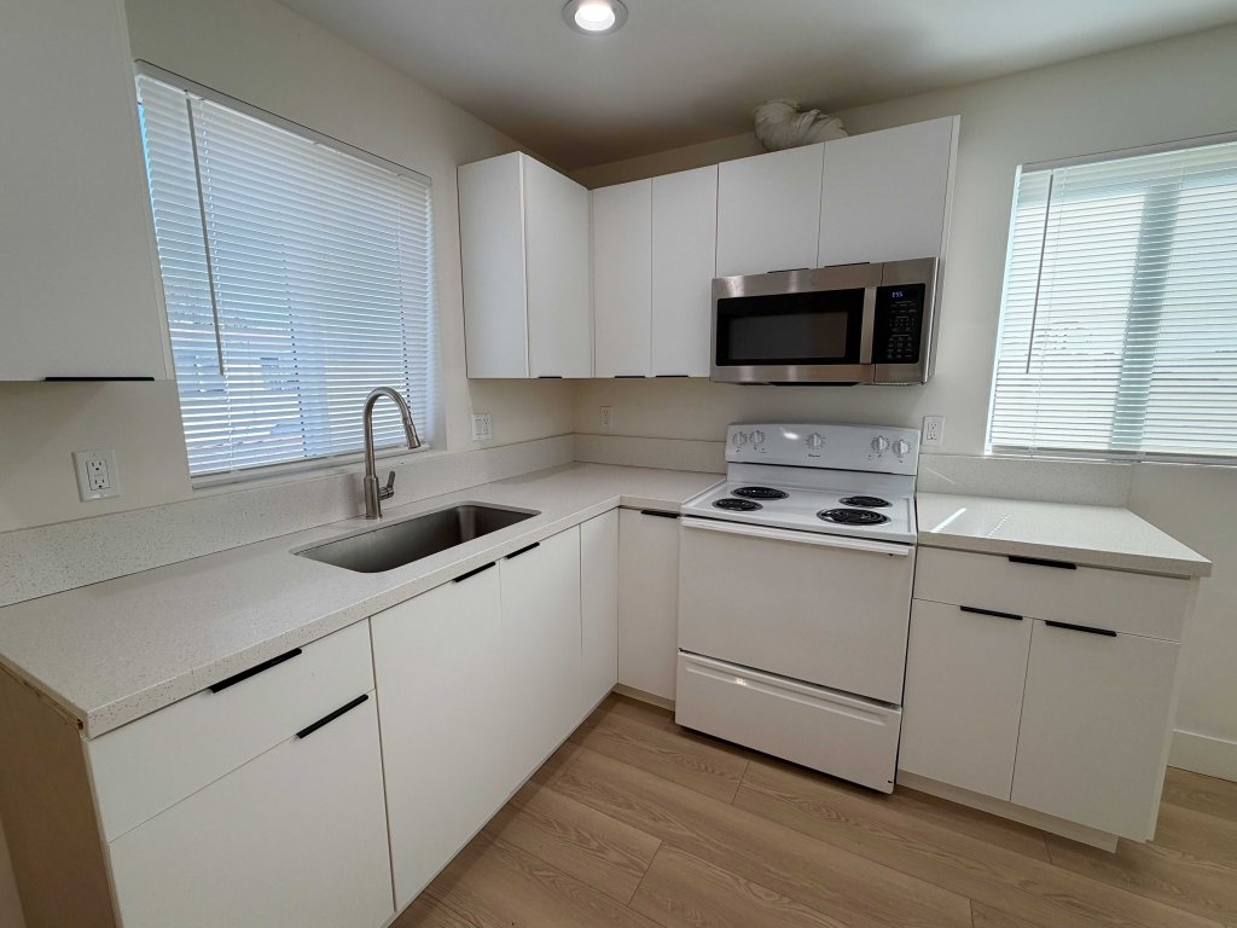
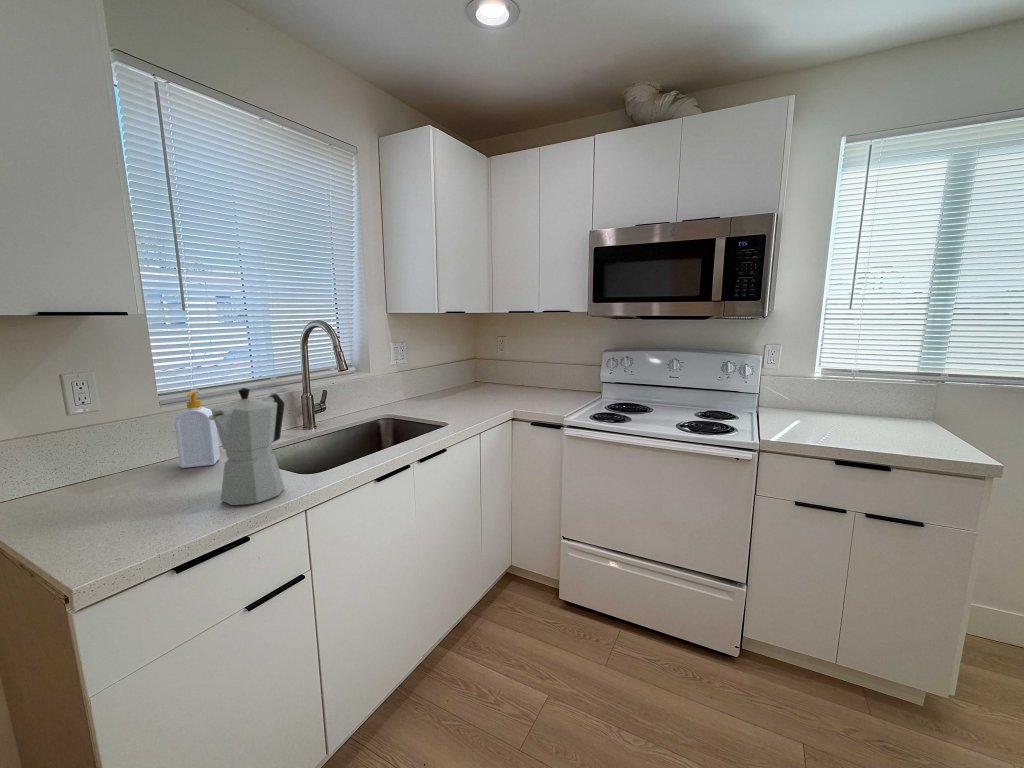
+ moka pot [209,387,286,506]
+ soap bottle [174,390,221,469]
